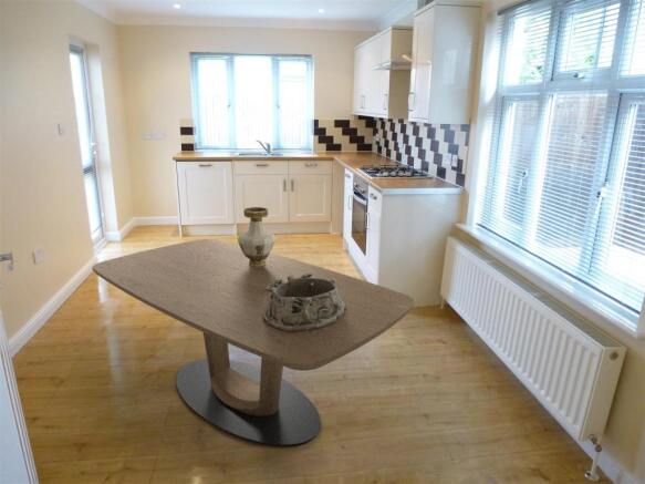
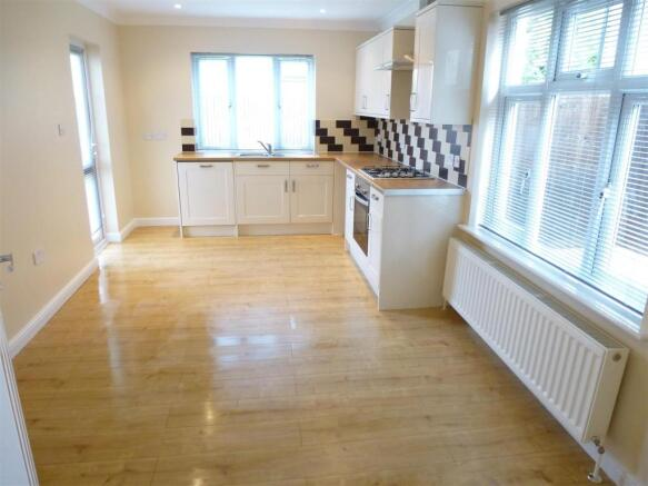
- vase [237,206,277,267]
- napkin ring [263,274,346,331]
- dining table [91,238,416,446]
